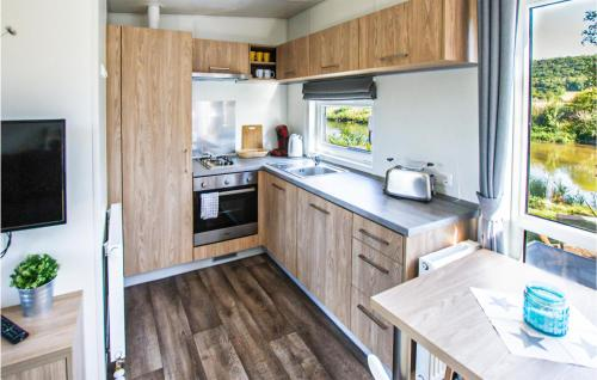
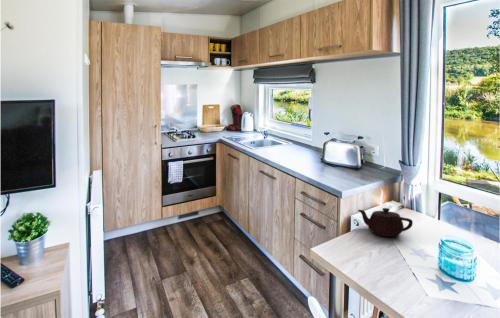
+ teapot [357,207,414,238]
